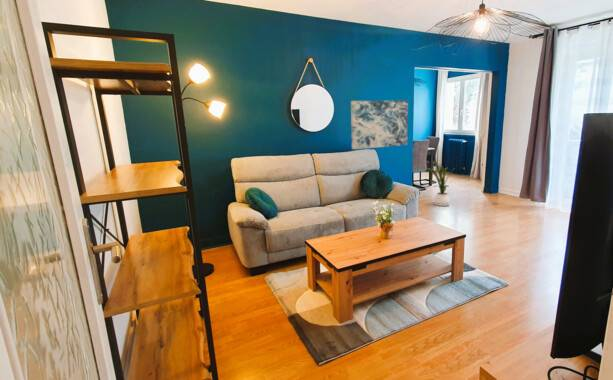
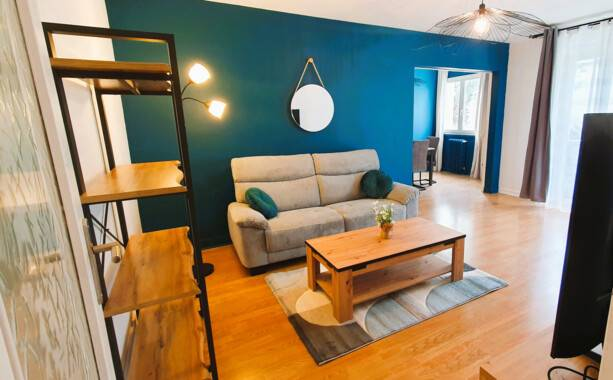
- house plant [425,160,456,207]
- wall art [350,99,409,150]
